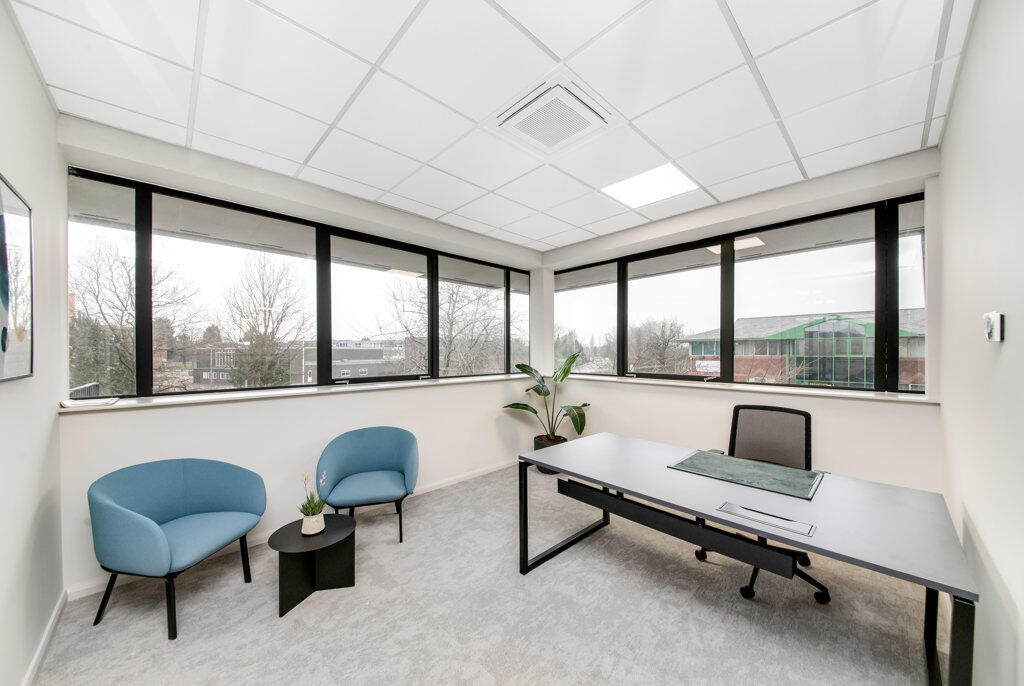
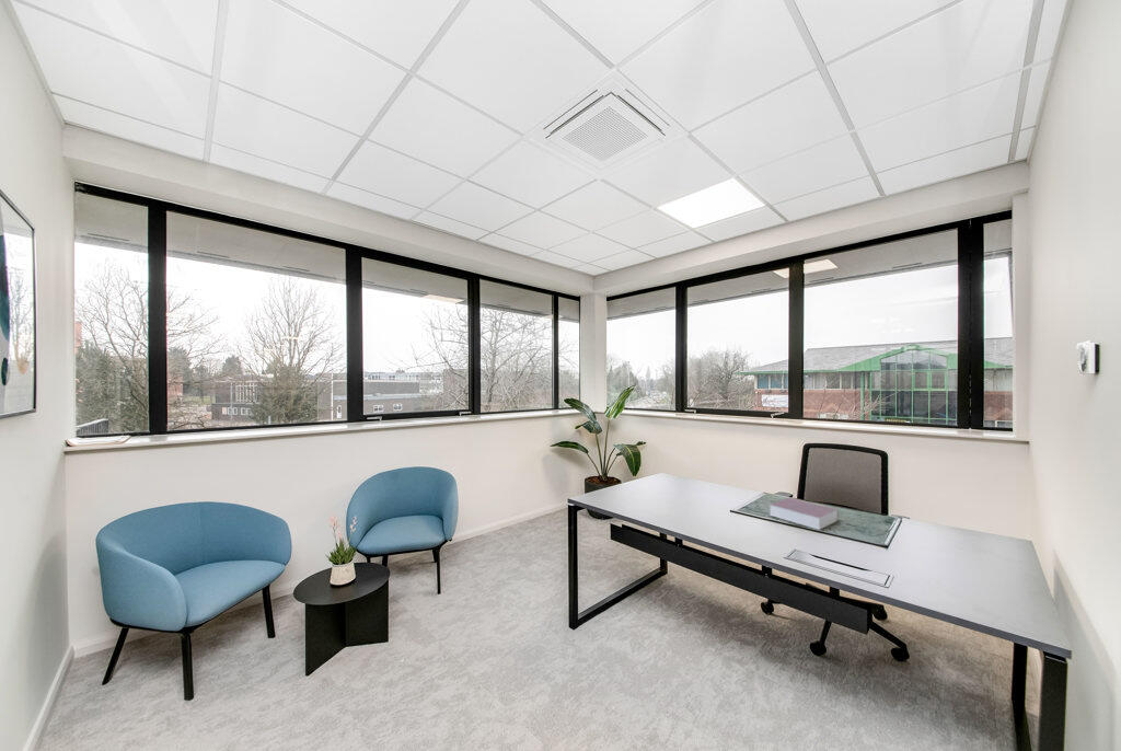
+ book [768,496,839,531]
